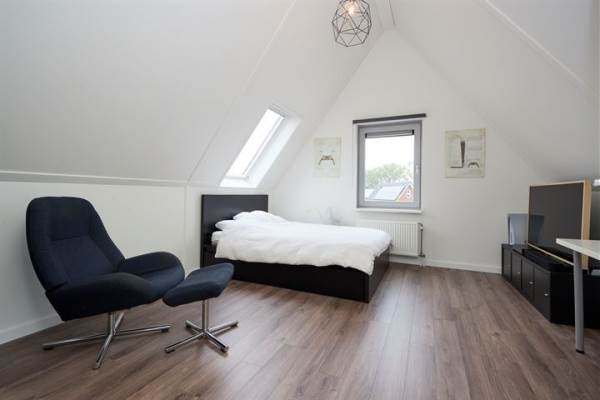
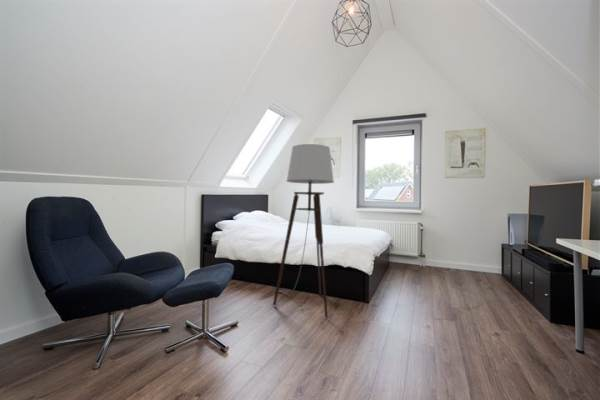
+ floor lamp [272,143,335,319]
